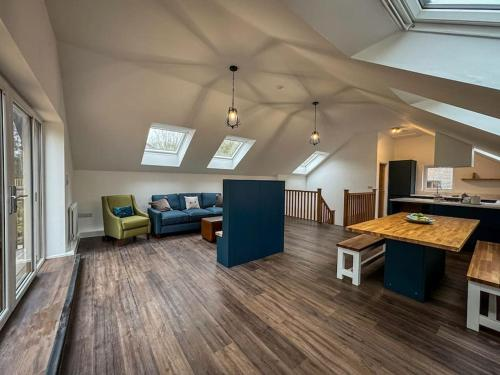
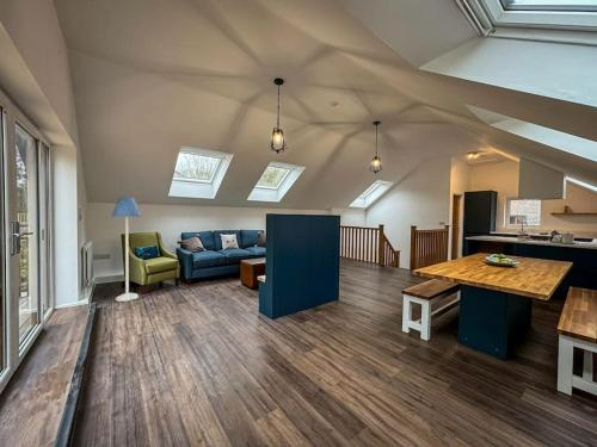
+ floor lamp [111,195,142,303]
